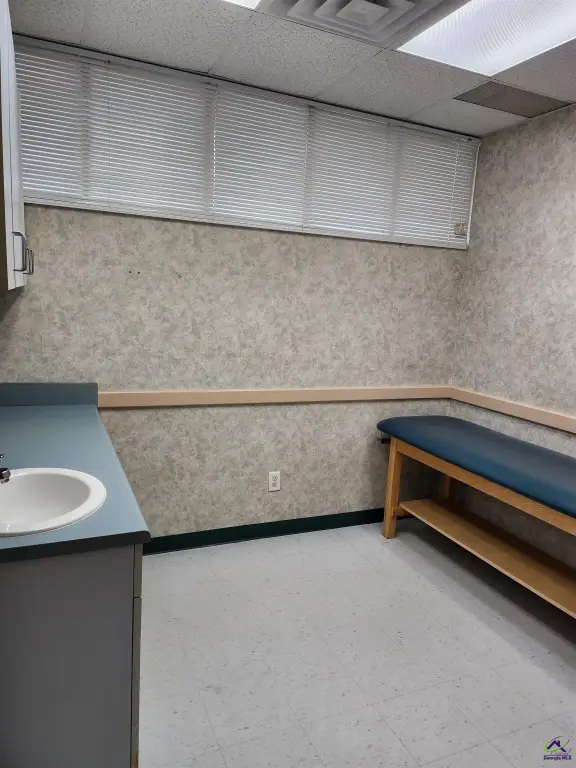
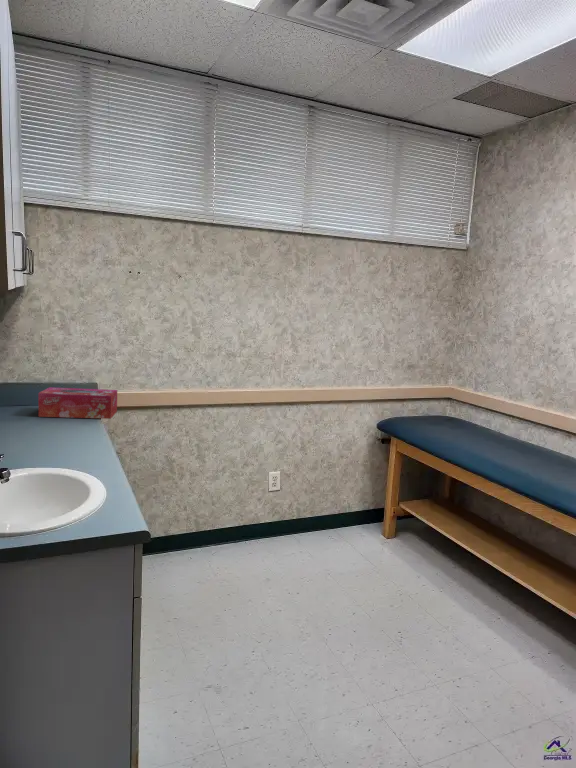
+ tissue box [38,386,118,420]
